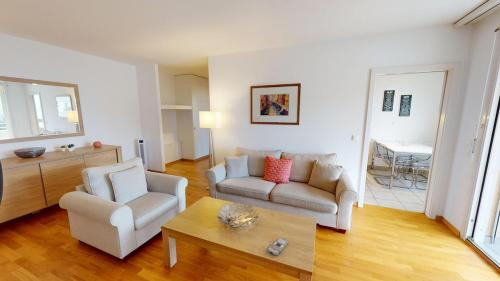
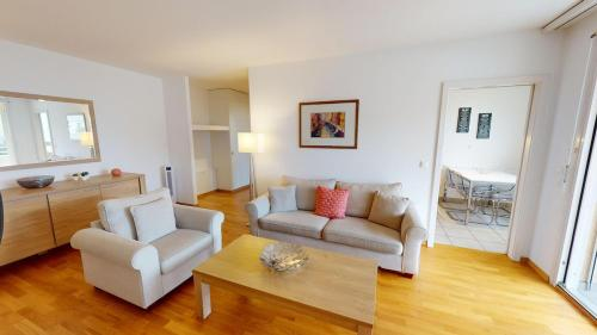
- remote control [266,237,289,256]
